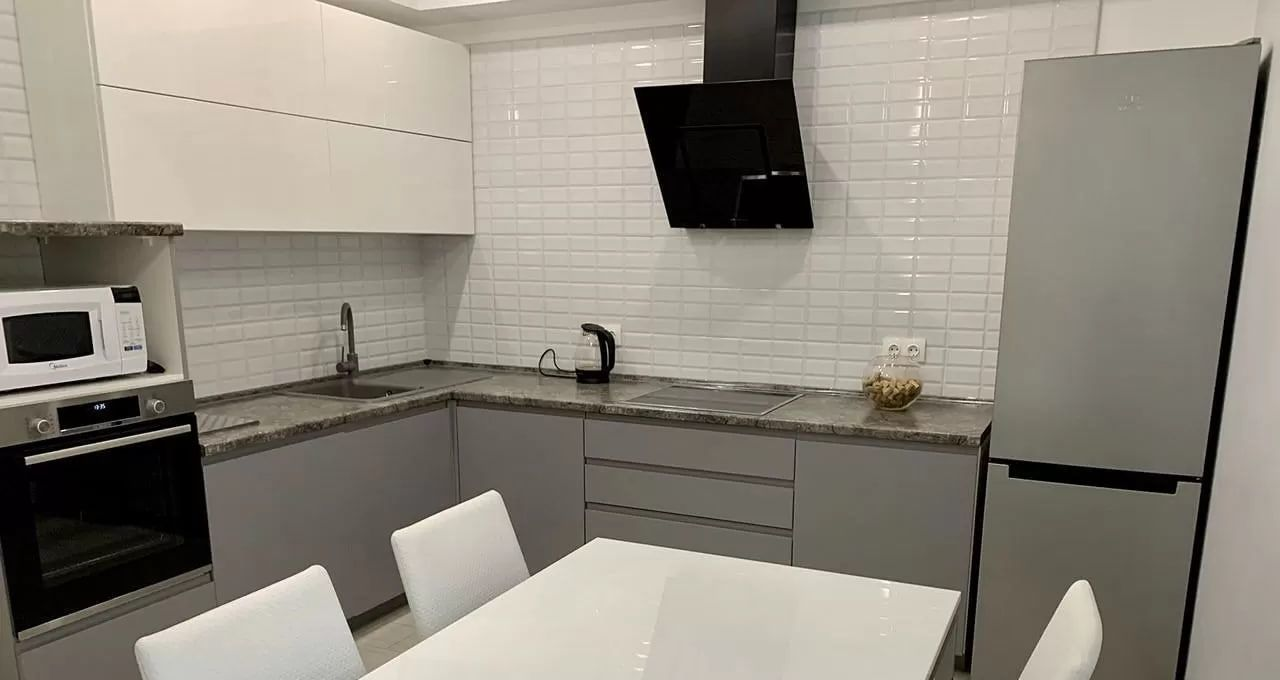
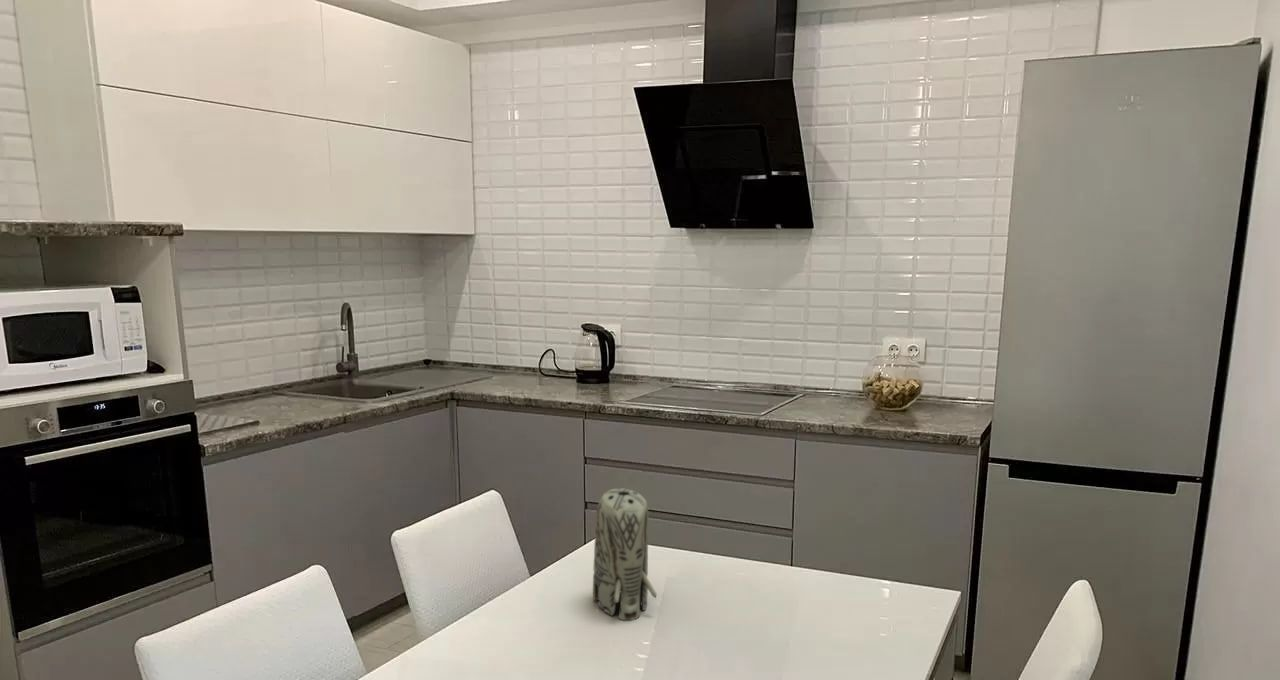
+ toy elephant [592,487,657,621]
